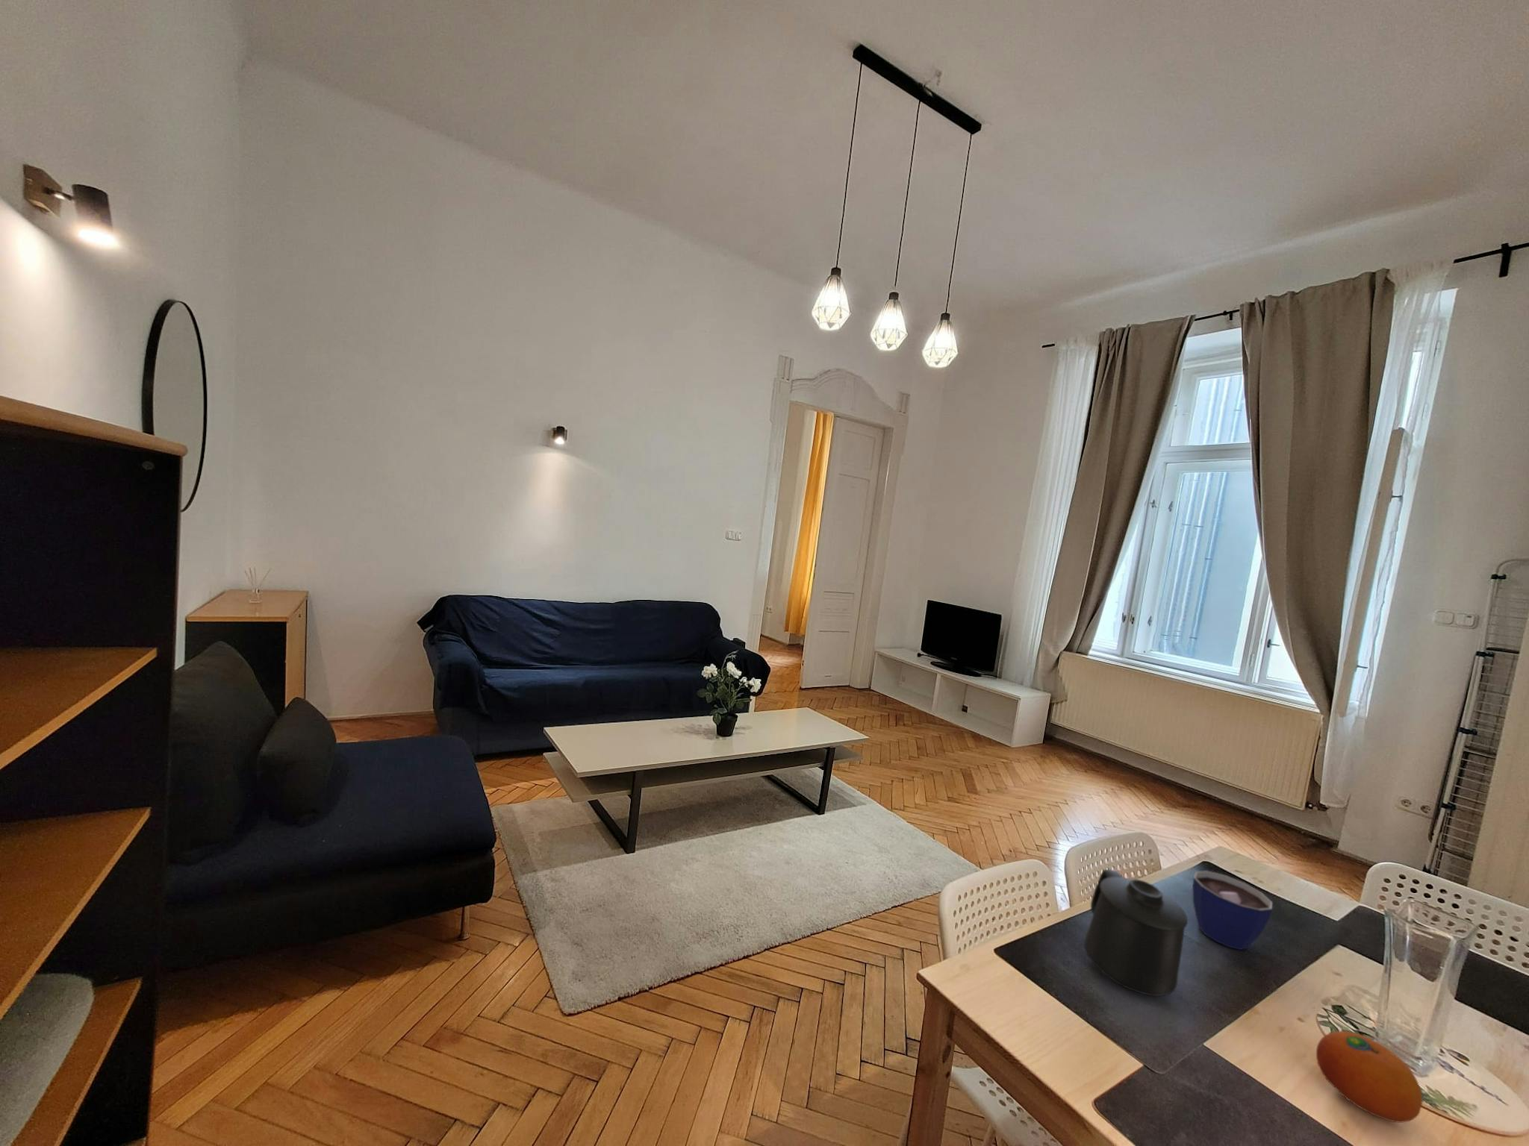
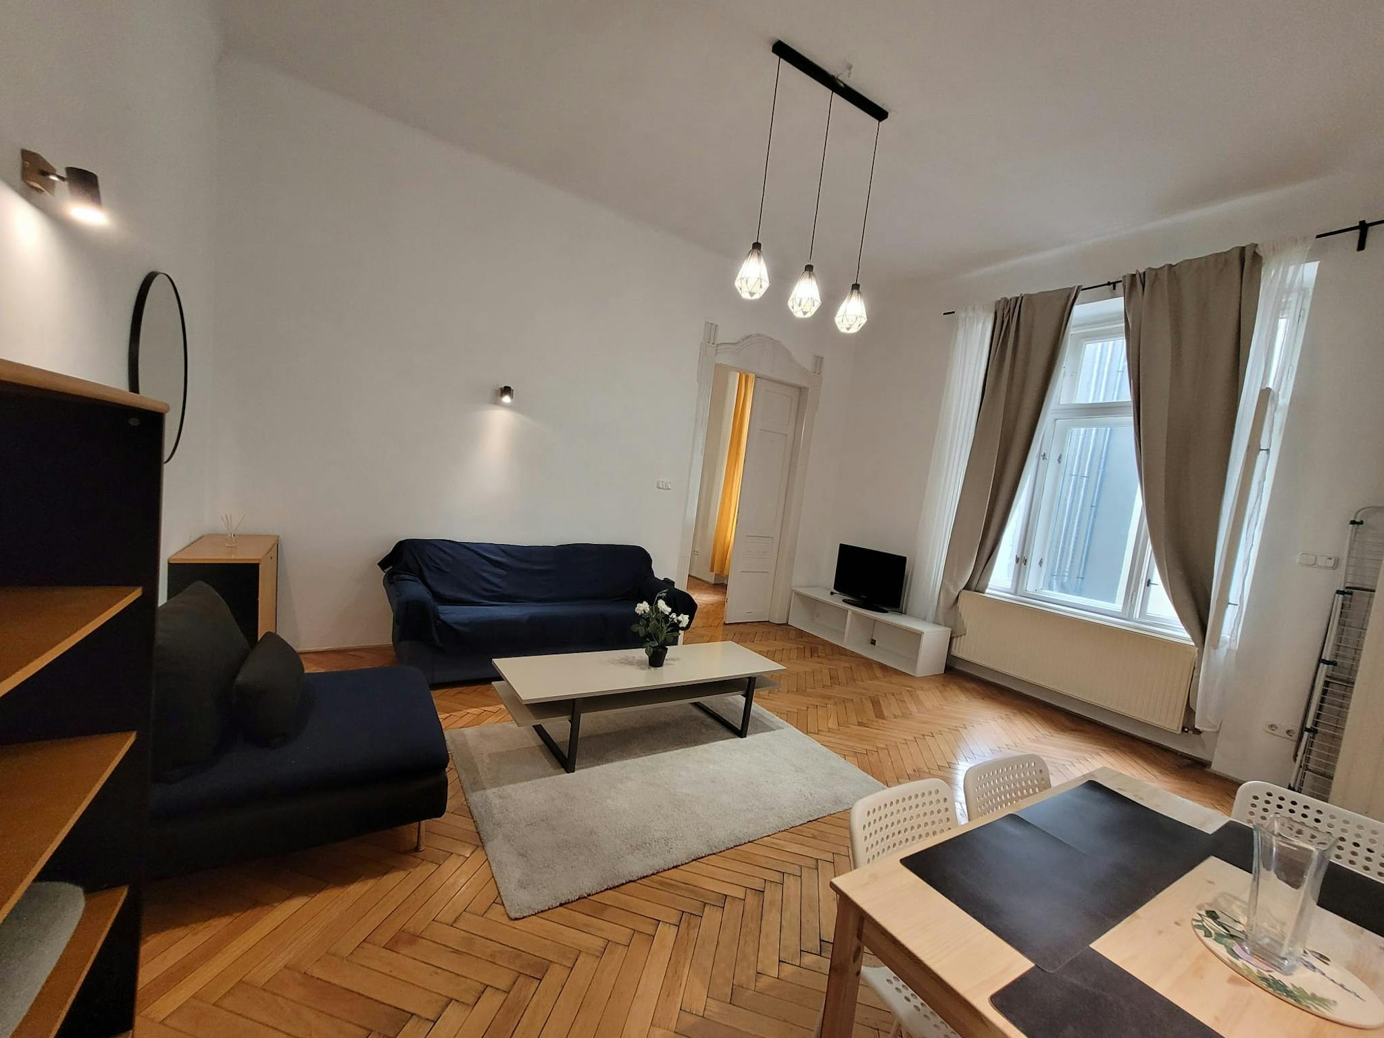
- cup [1192,870,1273,951]
- mug [1084,868,1188,997]
- fruit [1316,1030,1423,1123]
